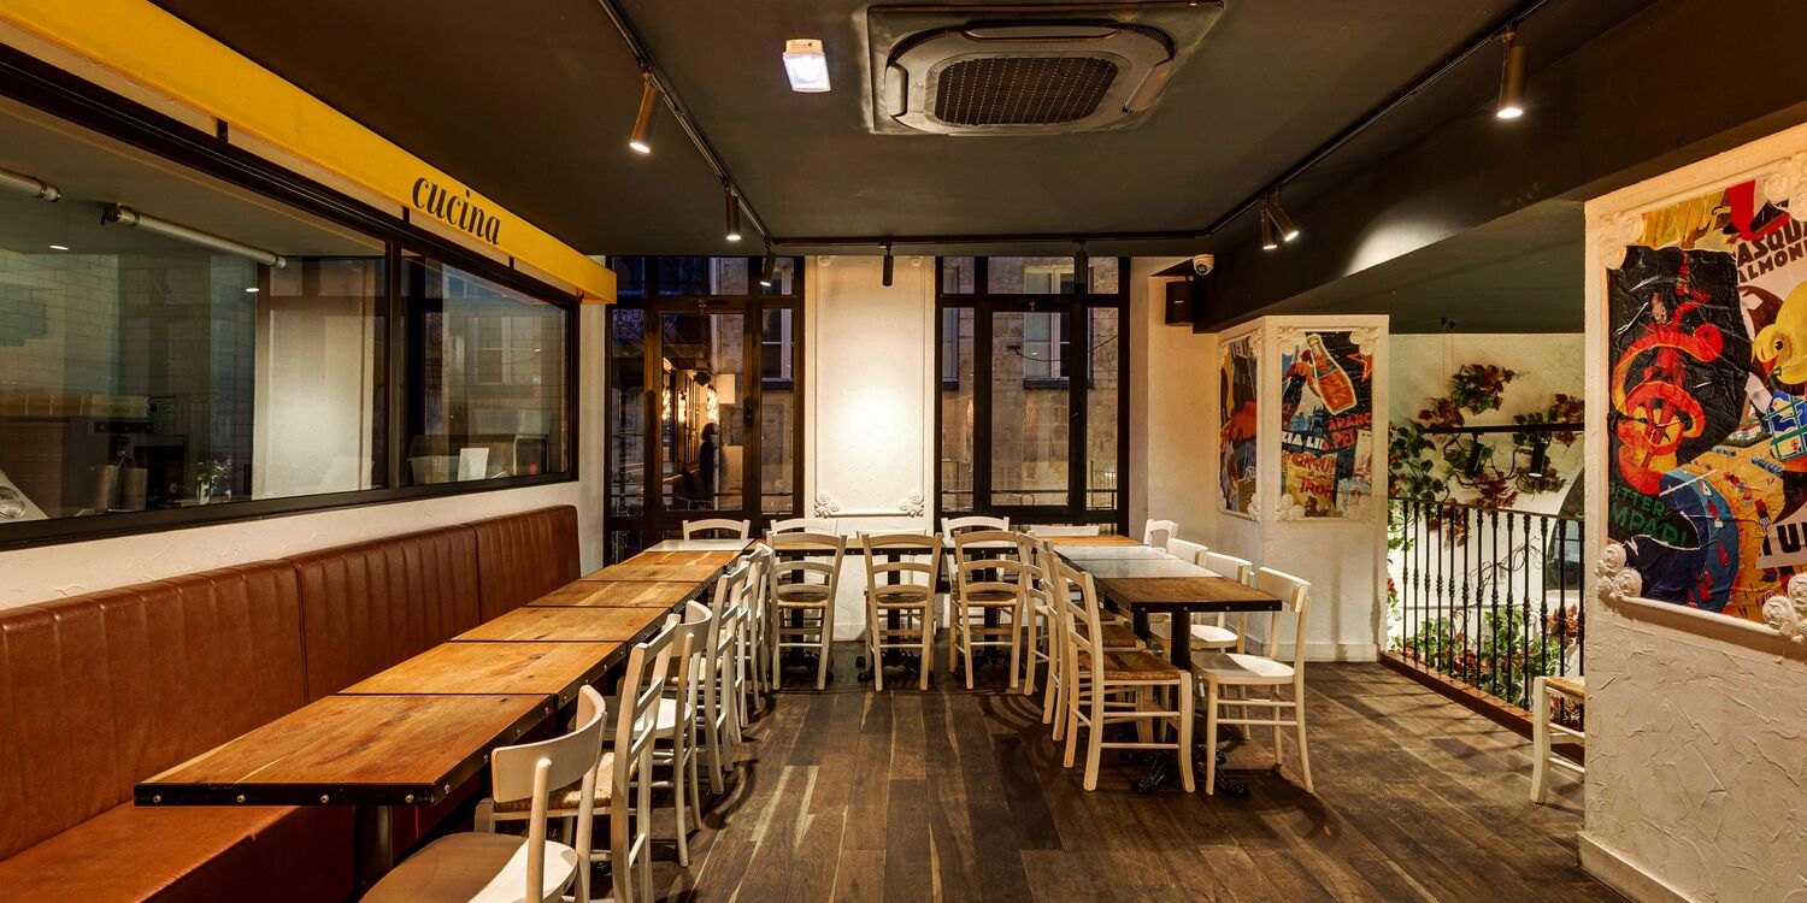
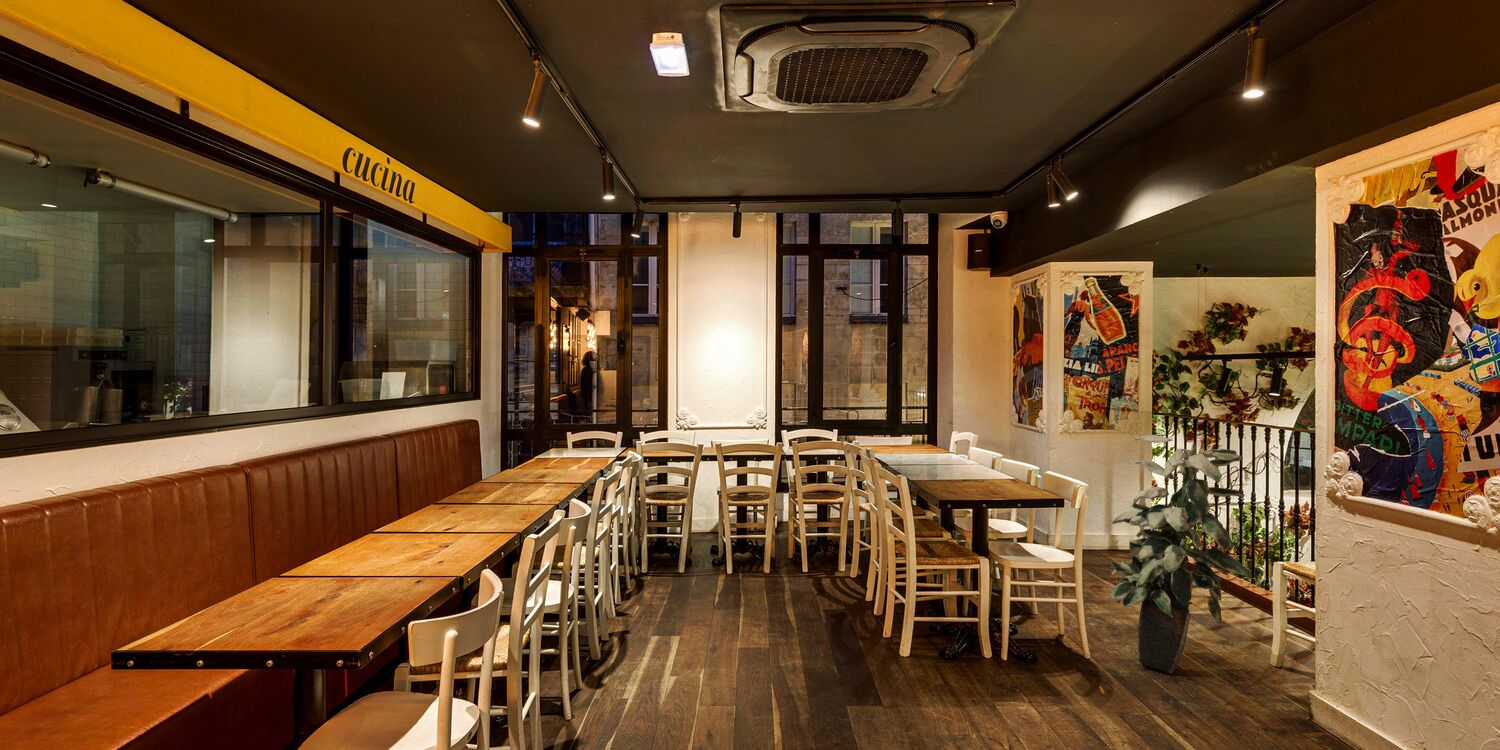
+ indoor plant [1108,434,1253,675]
